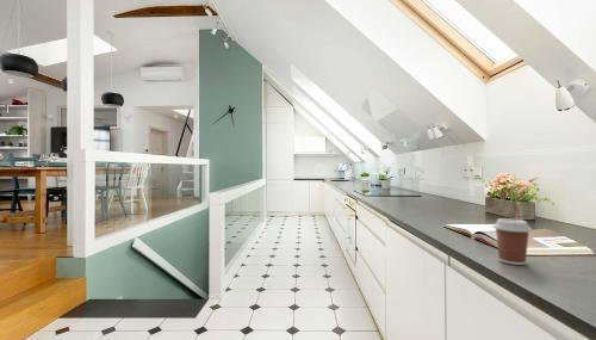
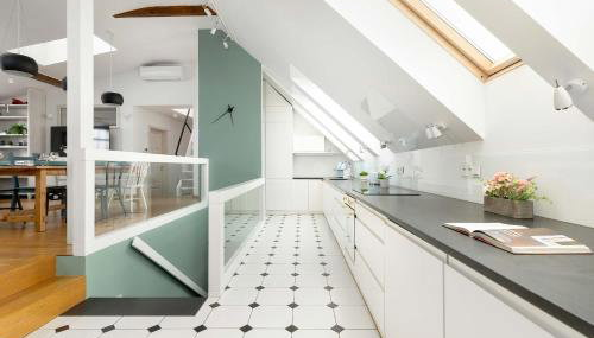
- coffee cup [492,217,533,266]
